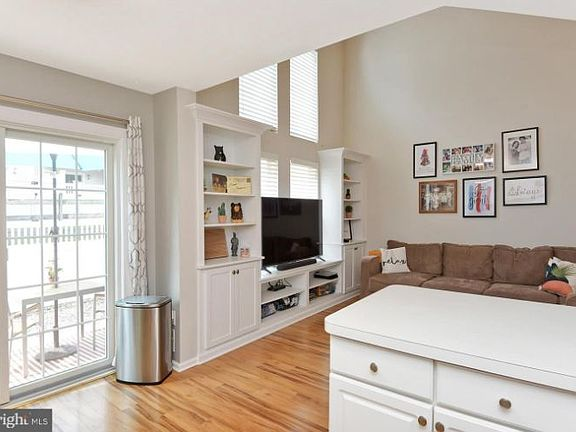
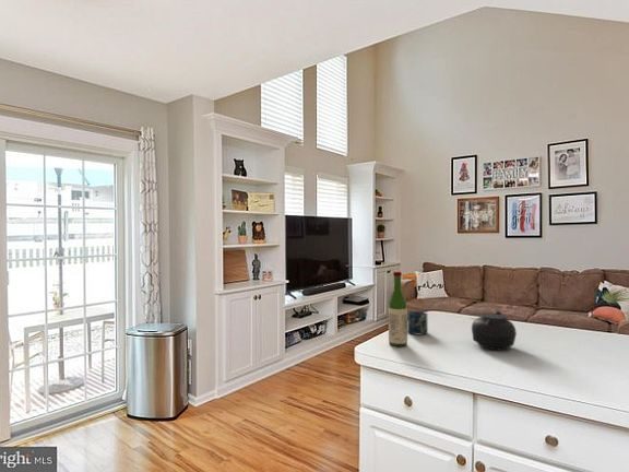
+ teapot [470,310,518,351]
+ wine bottle [388,271,408,347]
+ cup [407,310,429,335]
